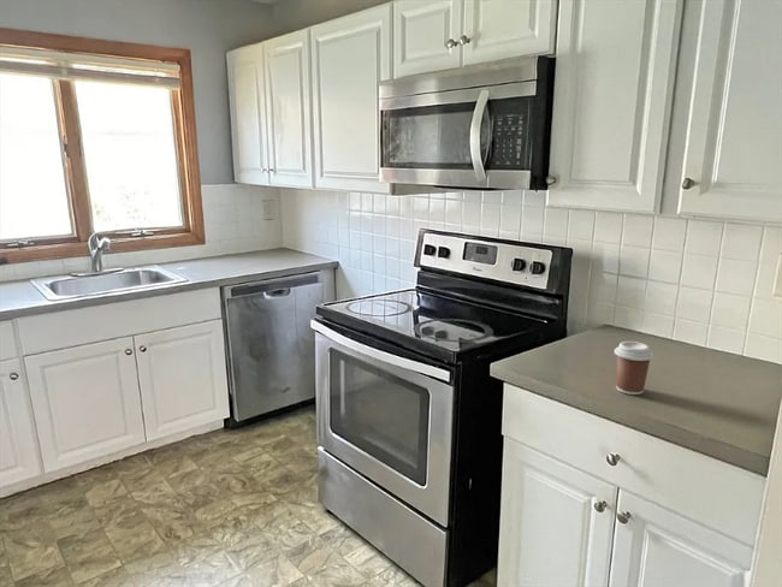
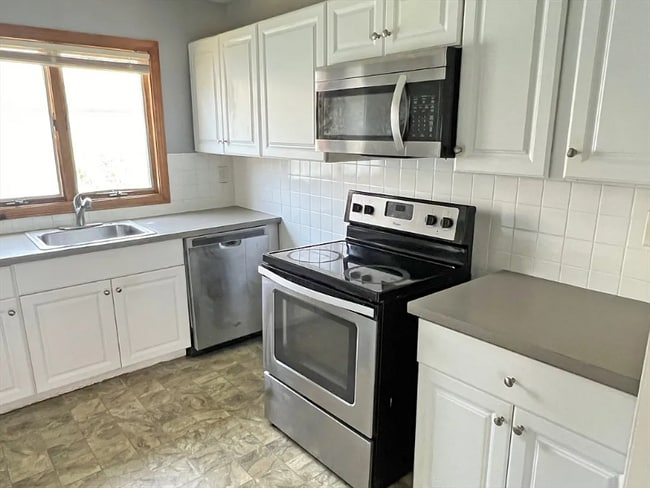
- coffee cup [614,340,654,396]
